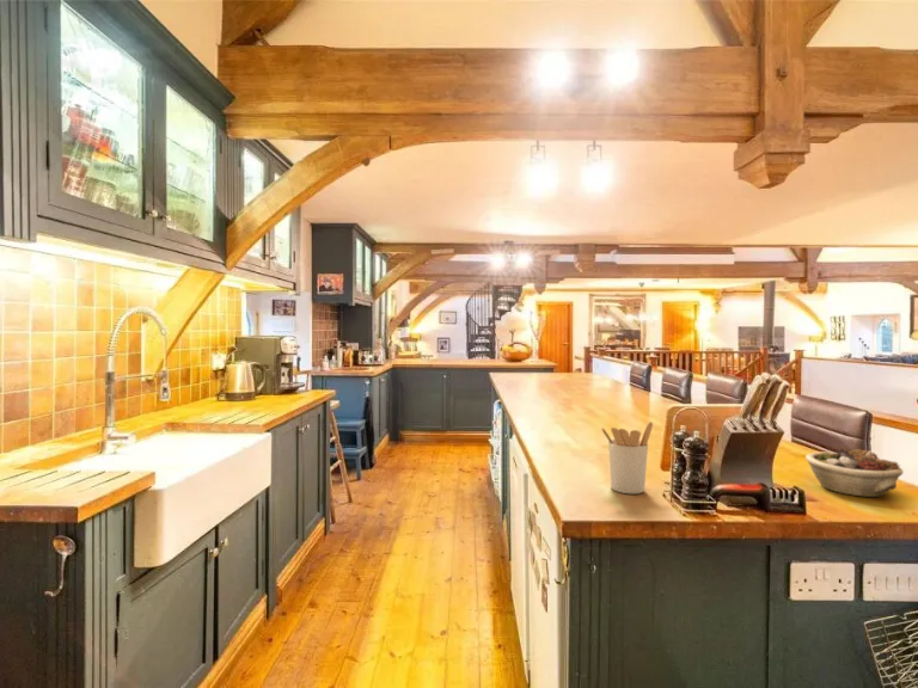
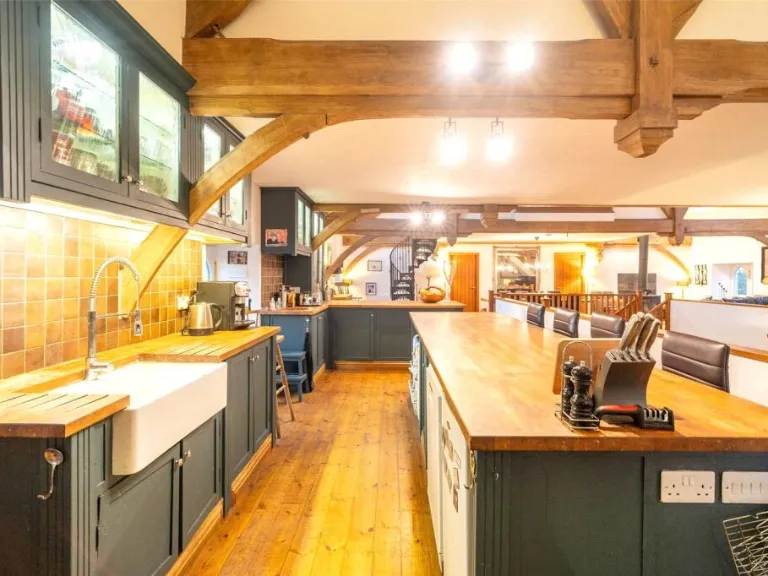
- utensil holder [600,420,654,494]
- succulent planter [804,447,904,498]
